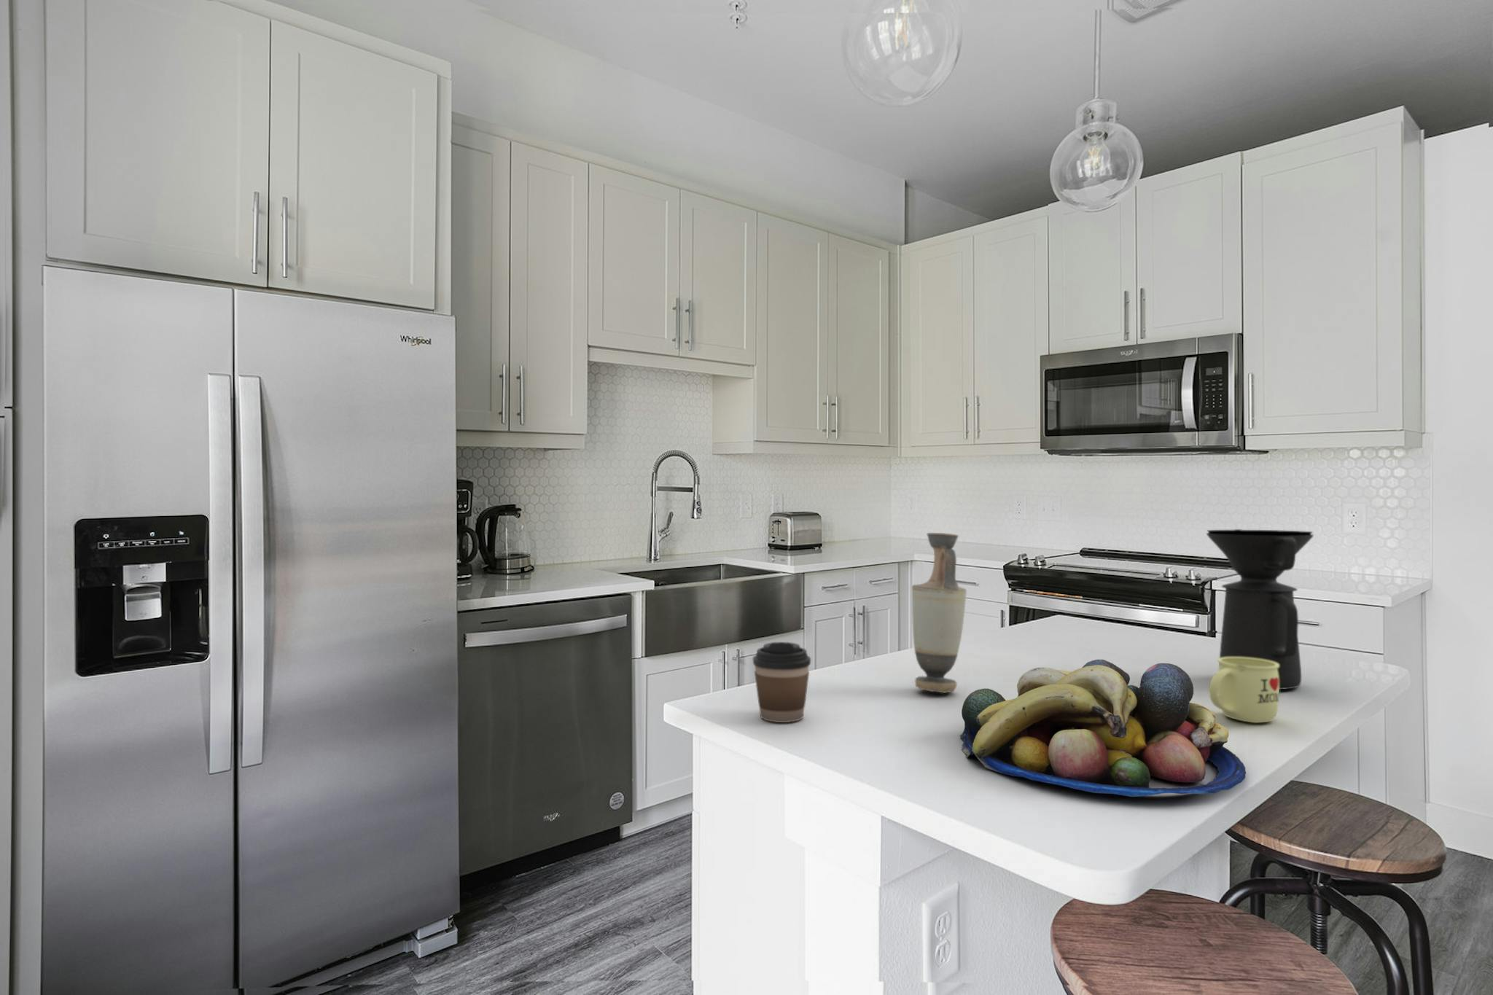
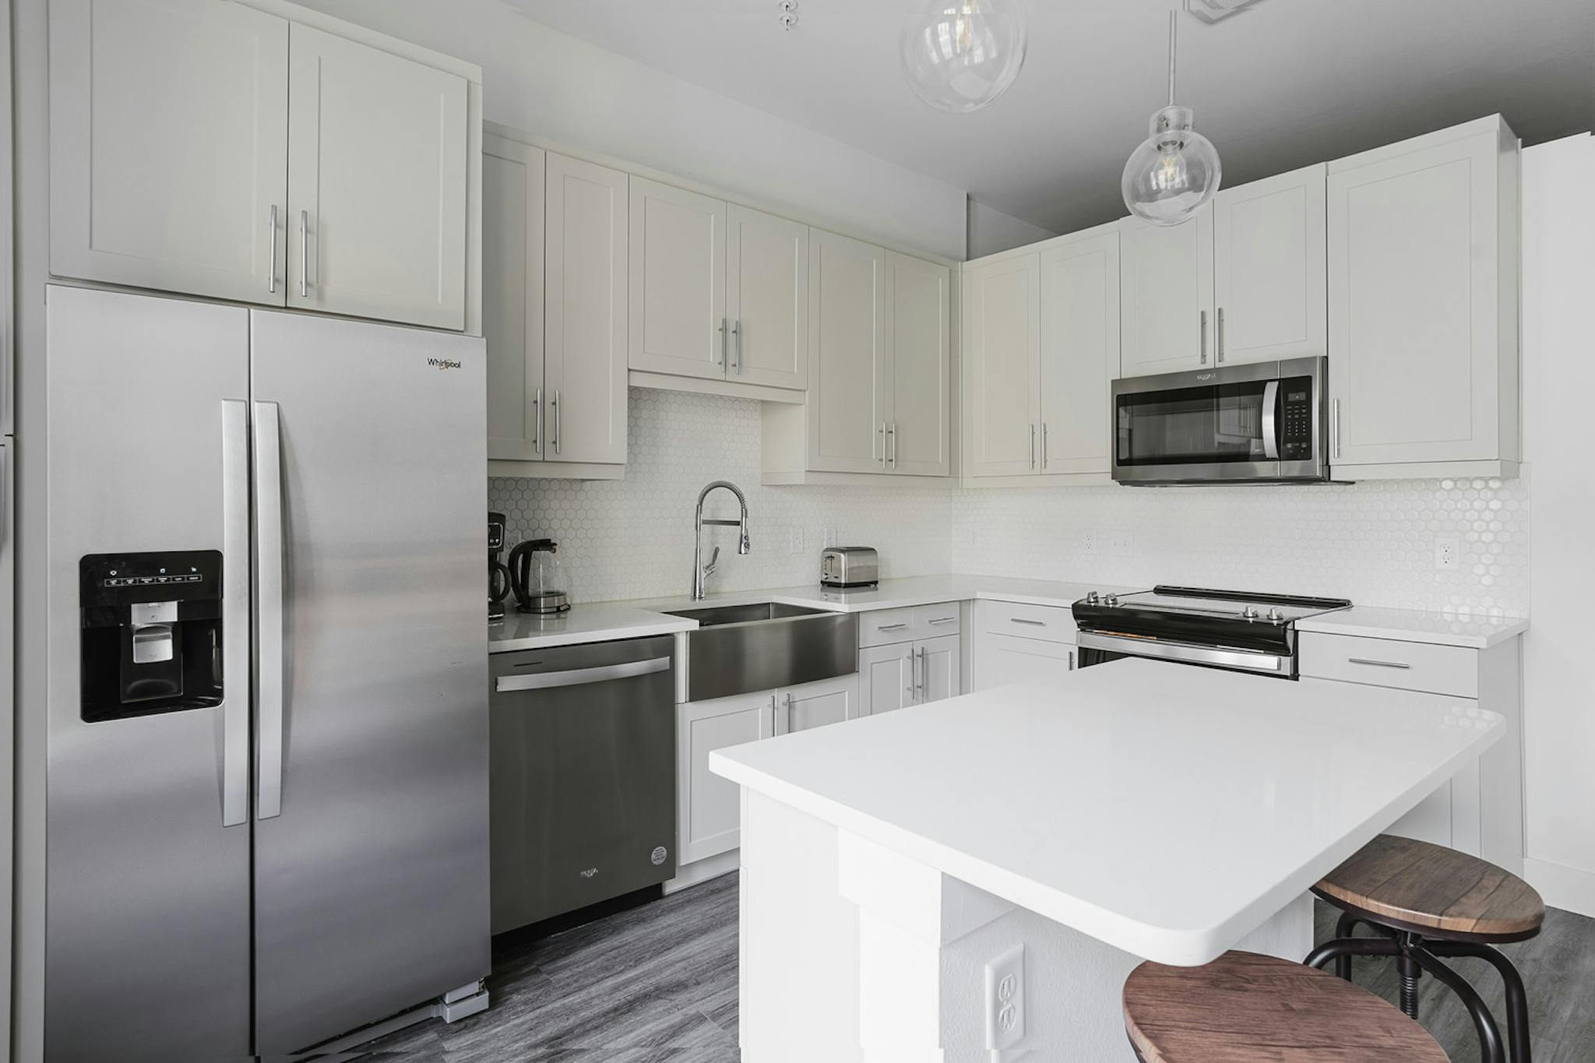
- mug [1208,656,1280,724]
- coffee cup [753,642,811,723]
- vase [911,532,967,694]
- fruit bowl [959,659,1247,797]
- coffee maker [1206,529,1314,691]
